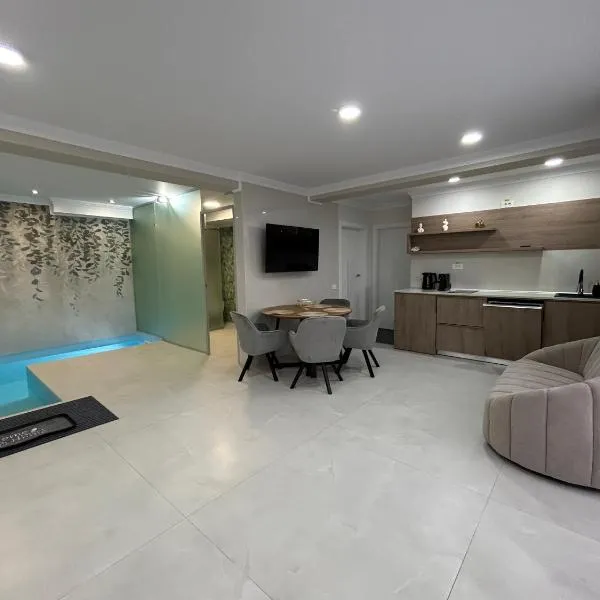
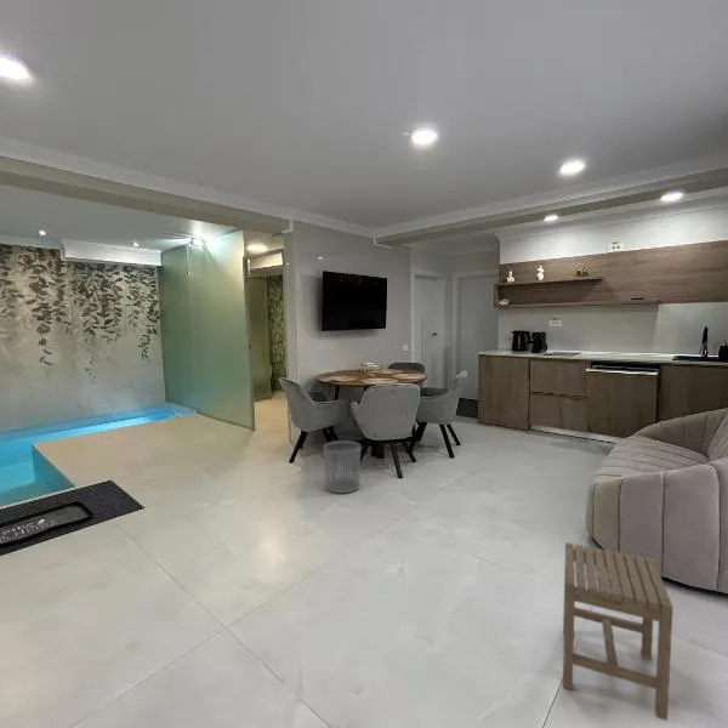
+ stool [562,541,673,722]
+ waste bin [323,439,362,494]
